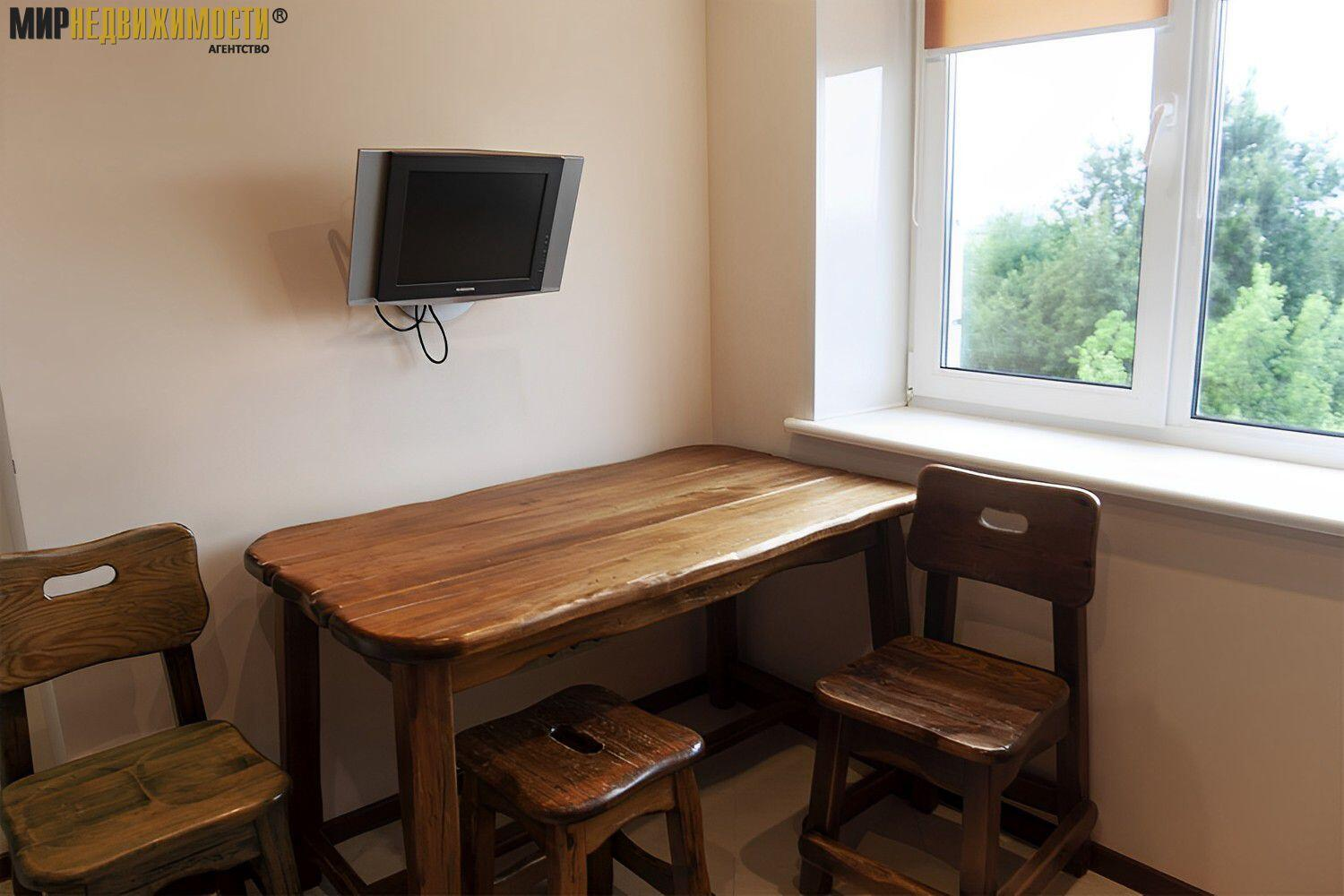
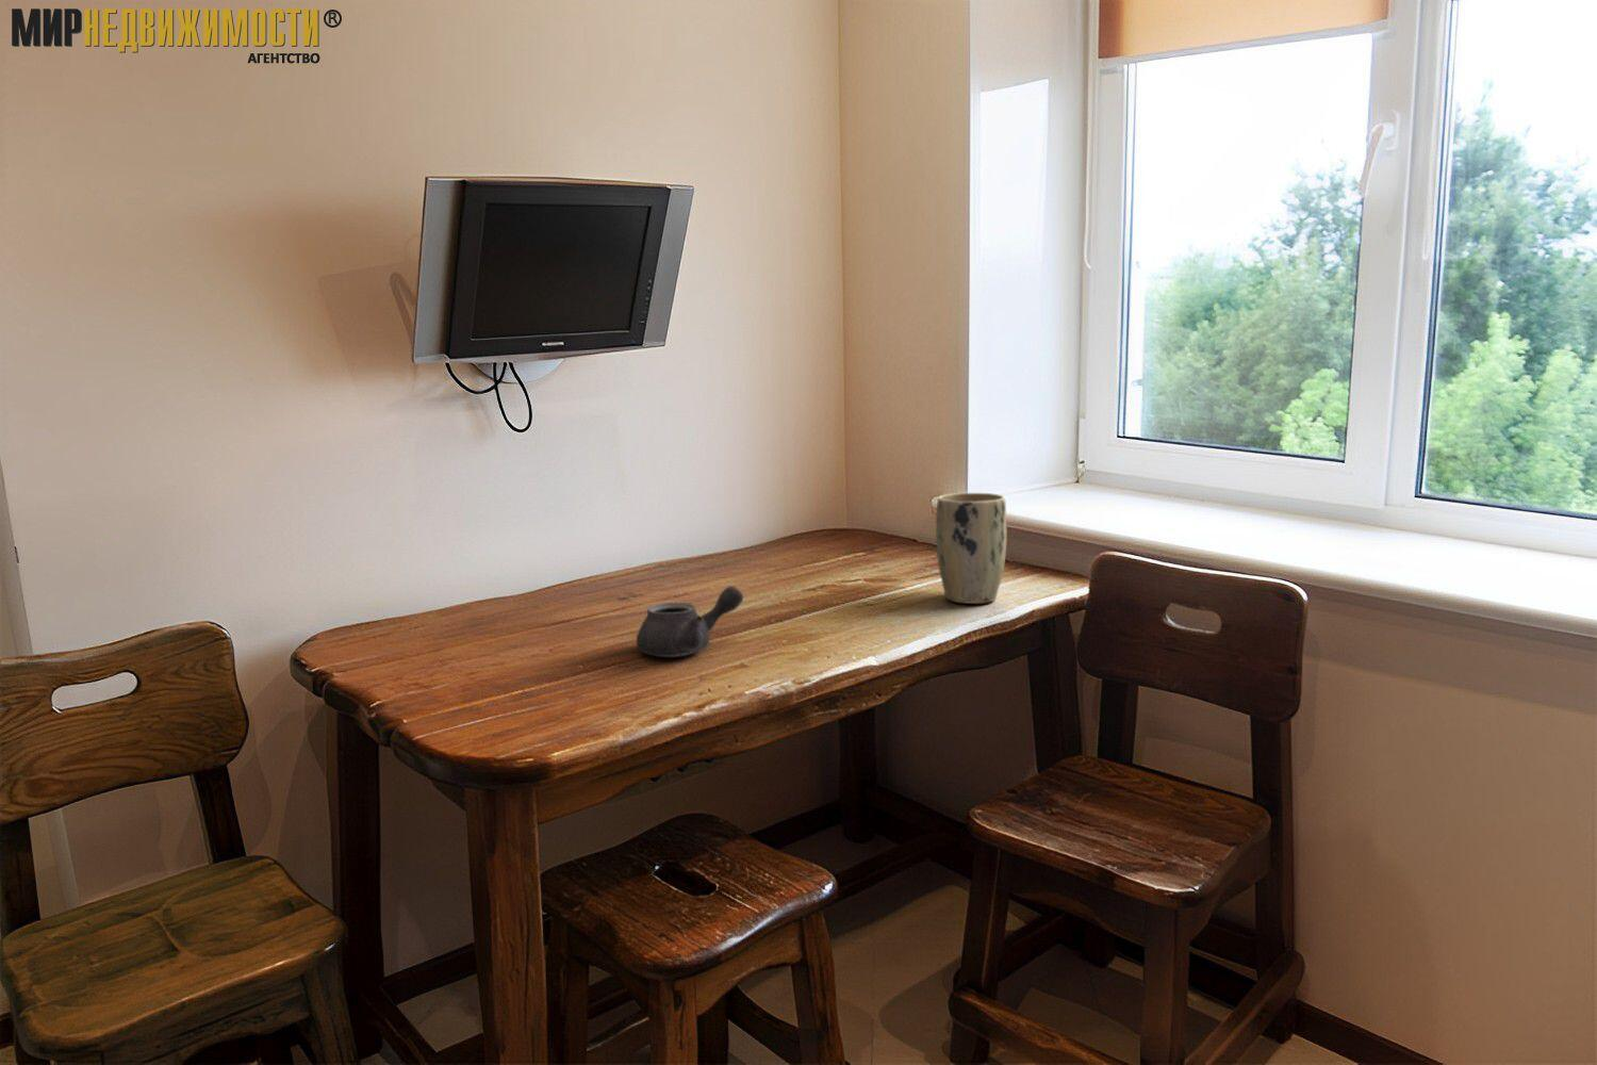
+ plant pot [935,492,1008,605]
+ teapot [636,585,744,658]
